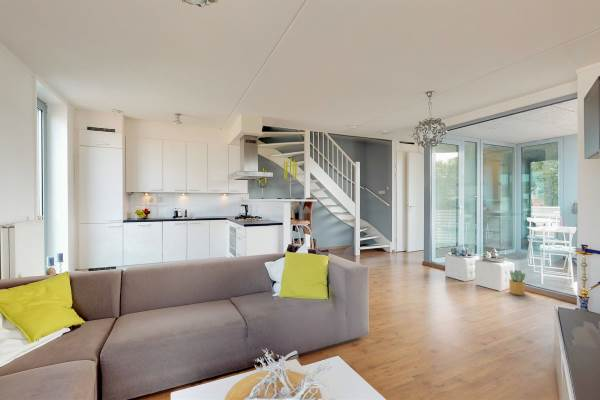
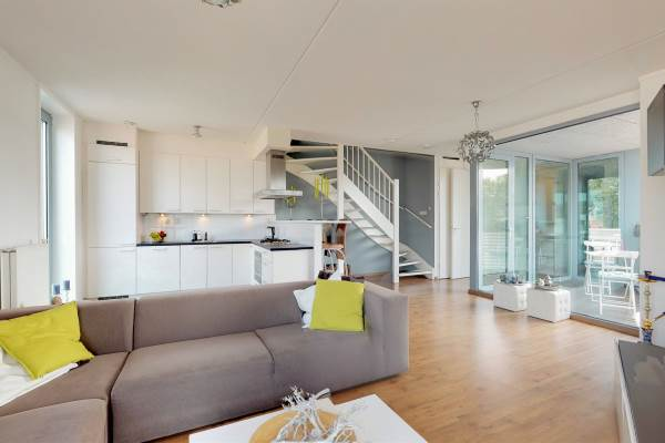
- potted plant [508,269,527,296]
